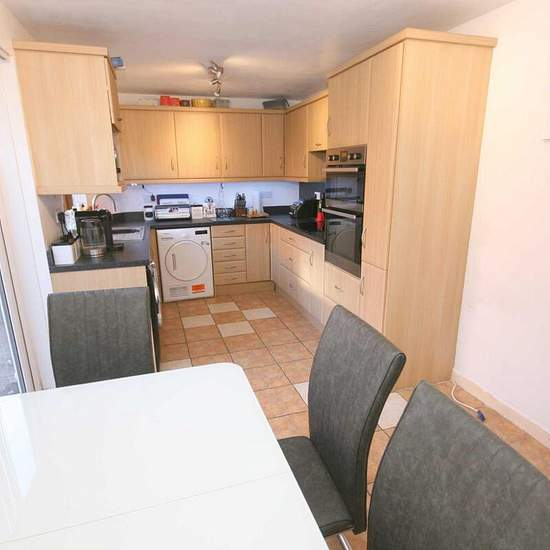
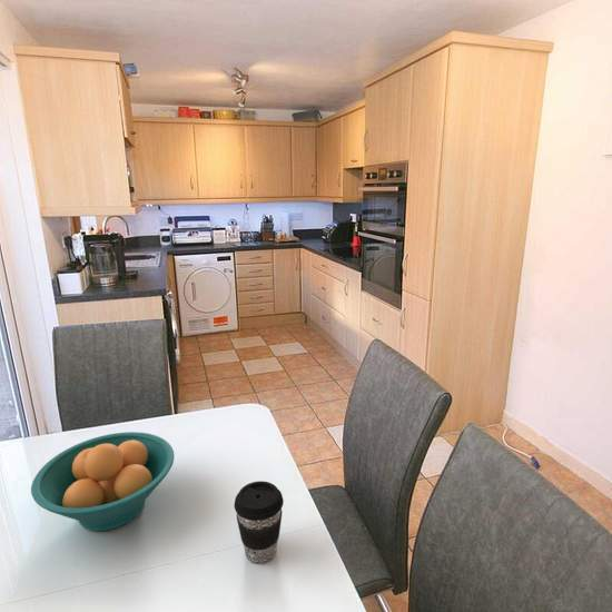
+ coffee cup [233,480,285,564]
+ fruit bowl [30,431,175,532]
